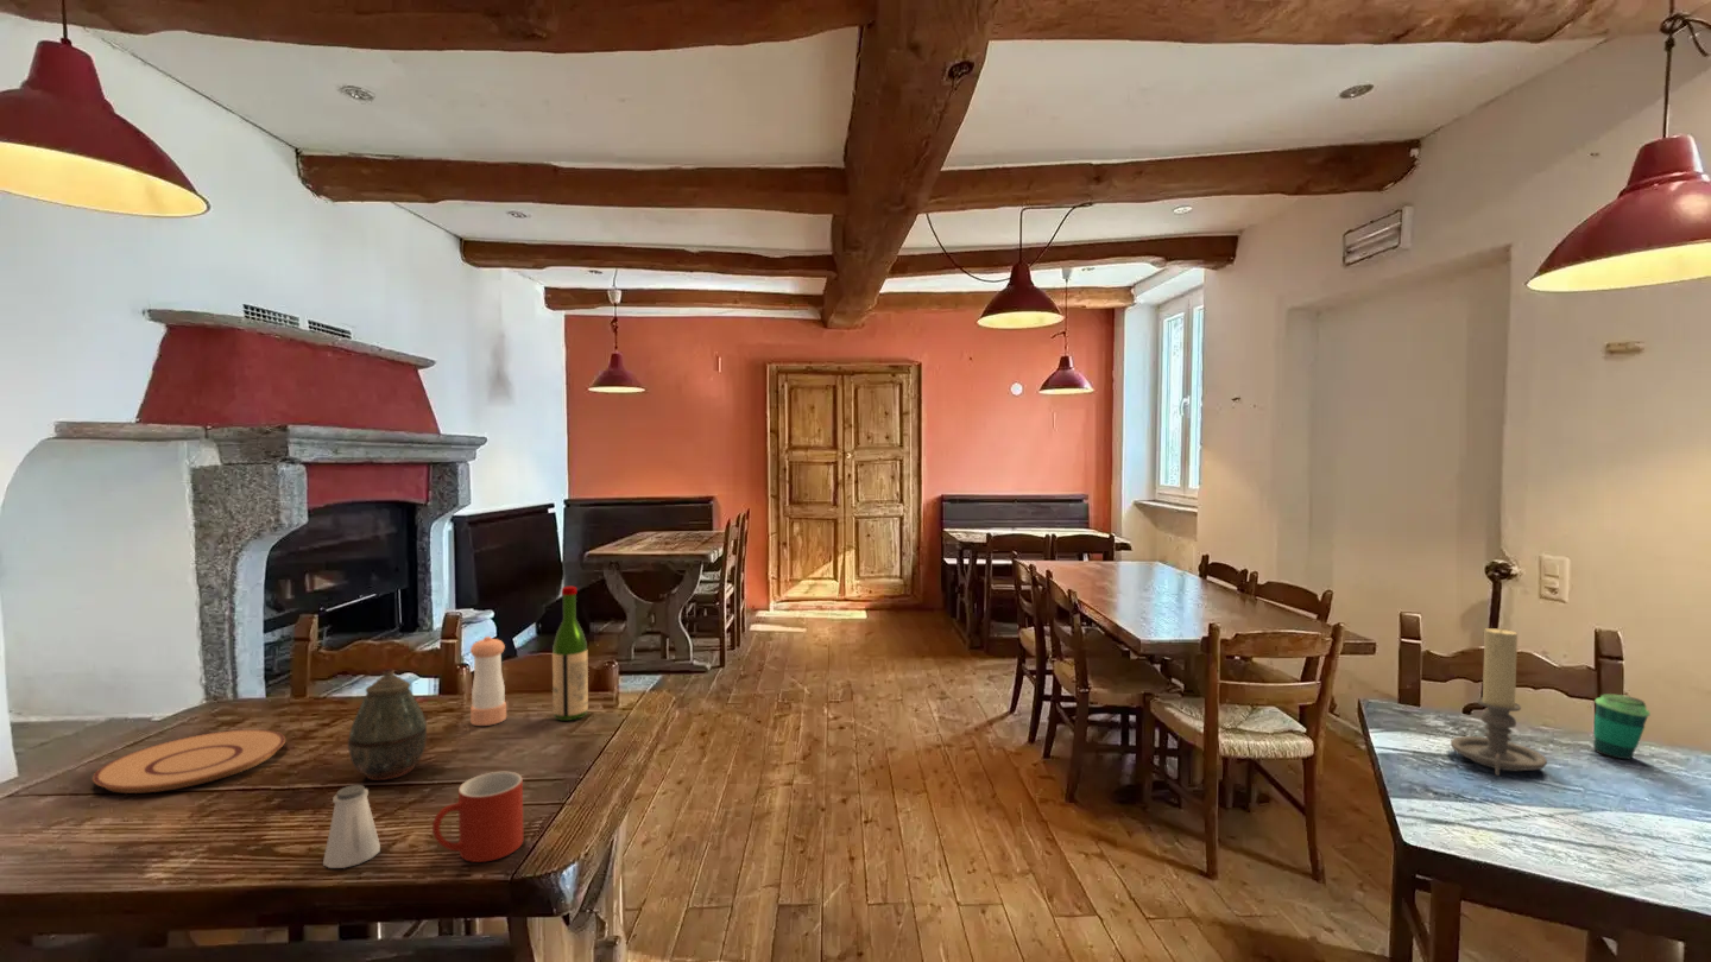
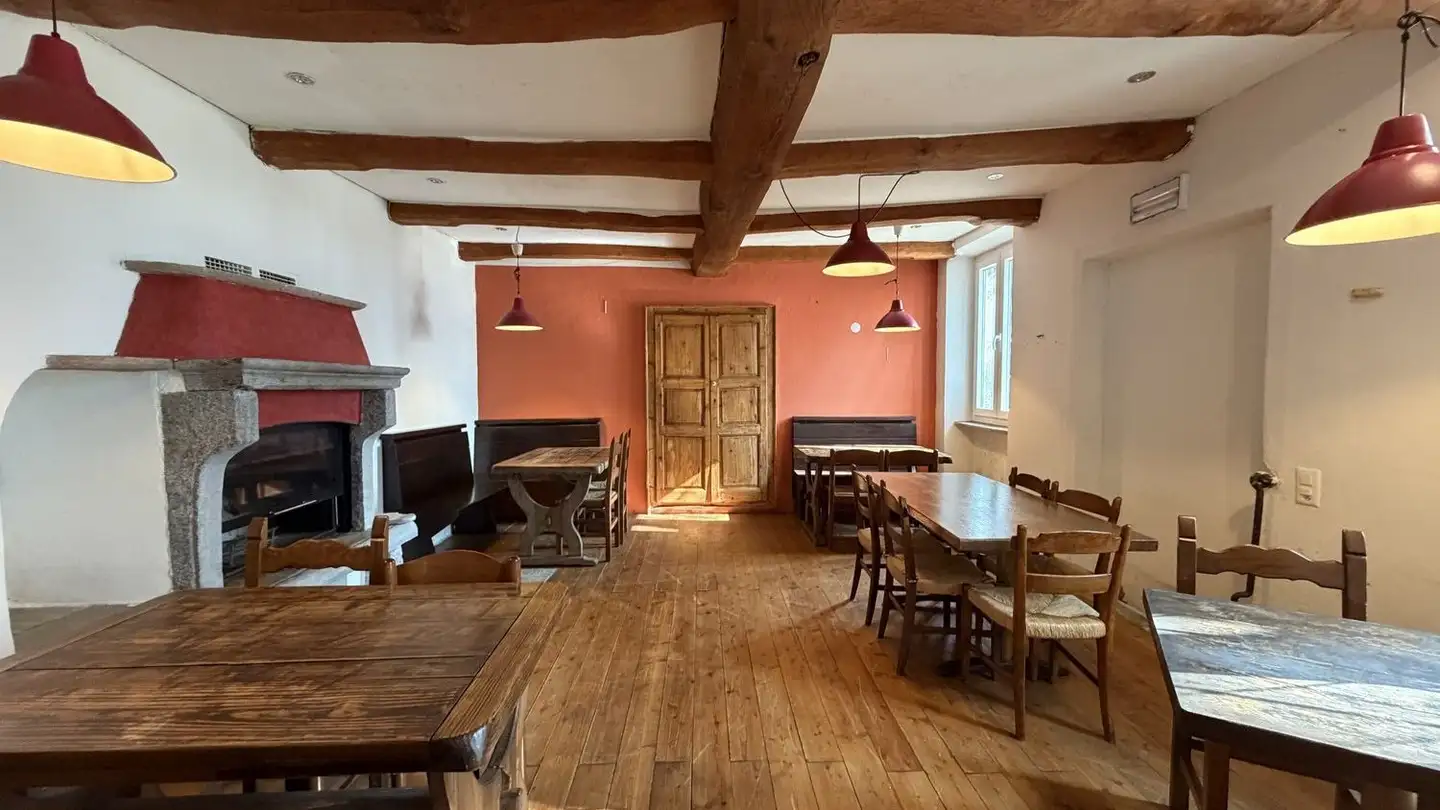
- decorative jar [347,667,428,781]
- cup [1592,692,1652,760]
- mug [431,771,524,863]
- saltshaker [322,784,381,869]
- pepper shaker [469,635,507,727]
- plate [91,728,286,795]
- wine bottle [551,586,589,722]
- candle holder [1450,627,1548,777]
